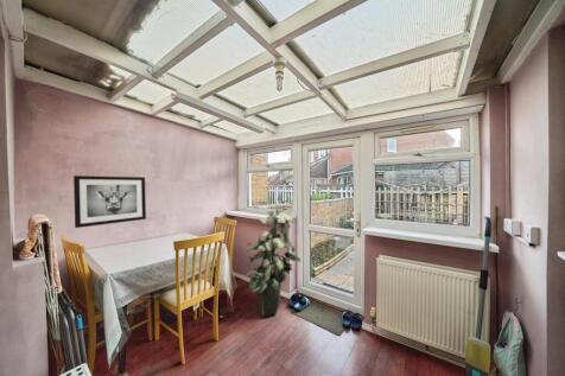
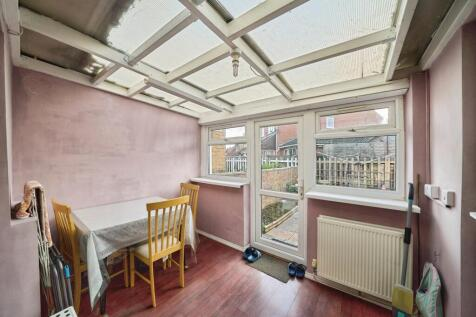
- indoor plant [245,204,303,318]
- wall art [72,174,147,229]
